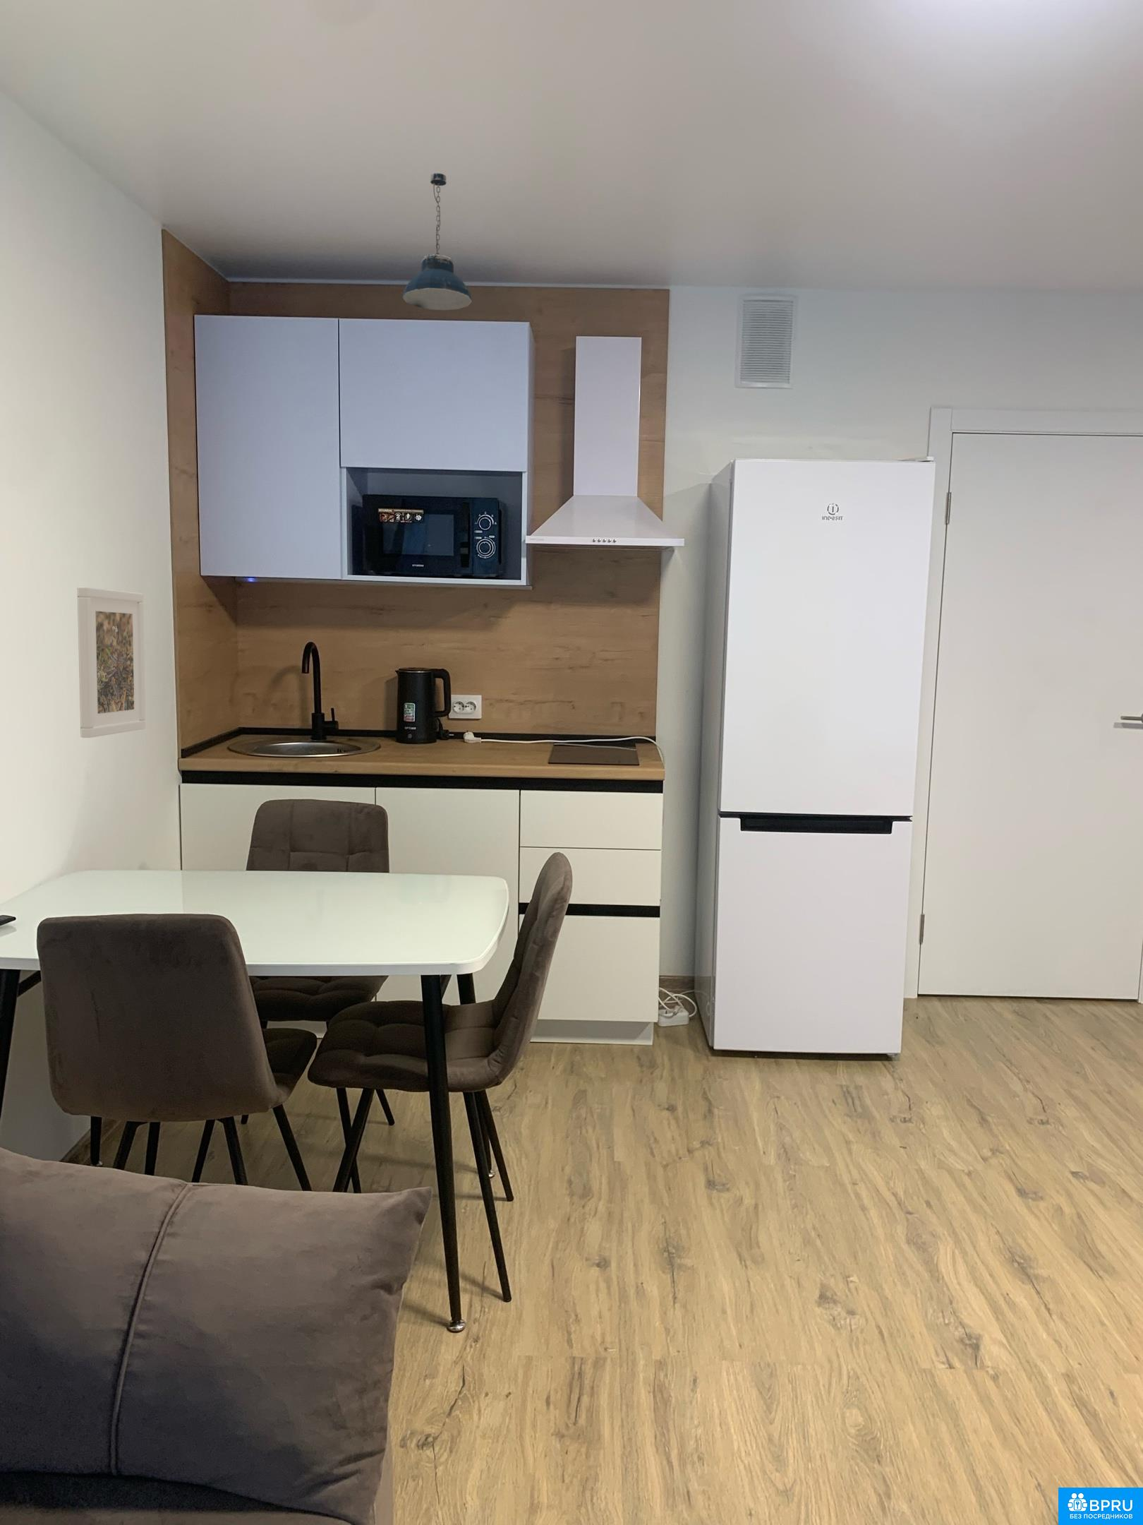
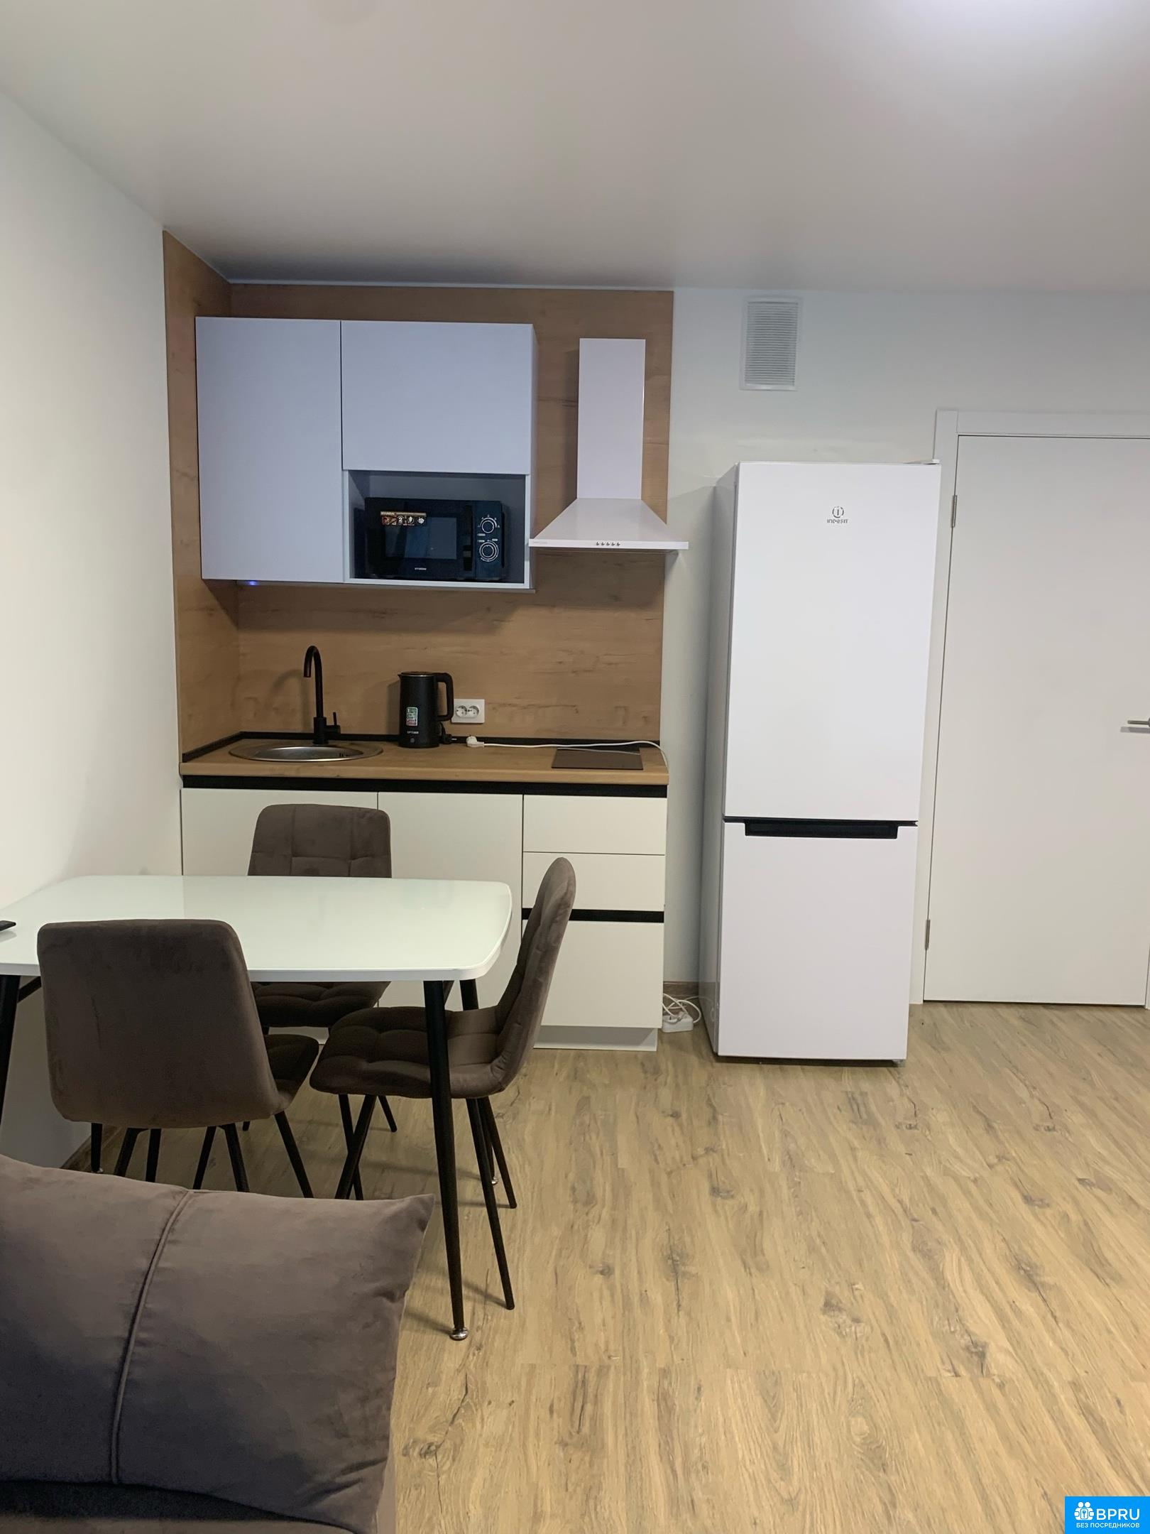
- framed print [77,586,146,738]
- pendant light [402,172,473,311]
